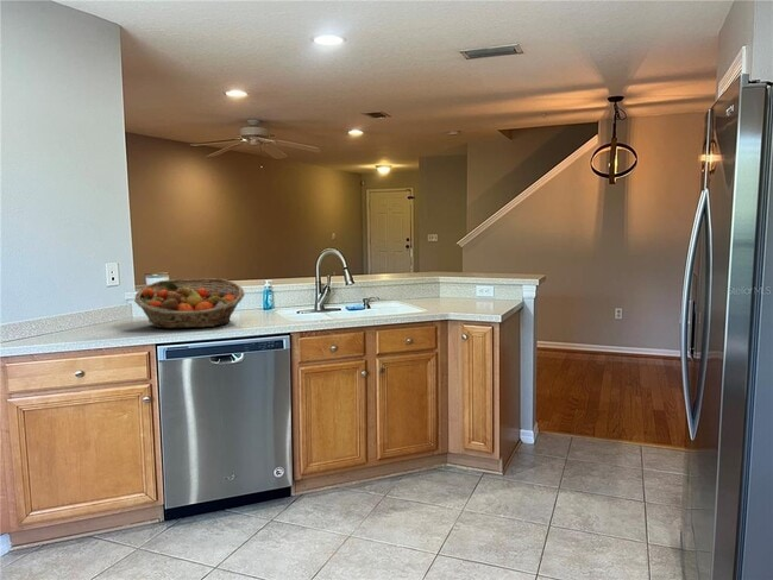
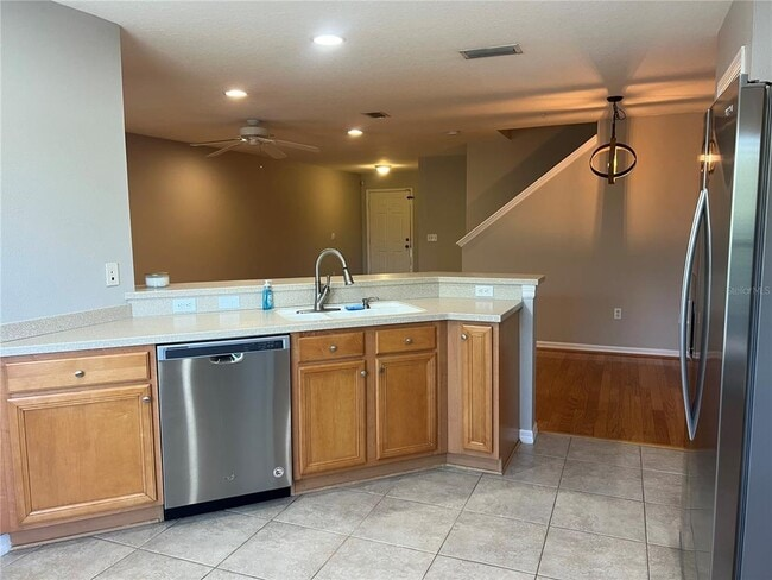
- fruit basket [133,277,246,329]
